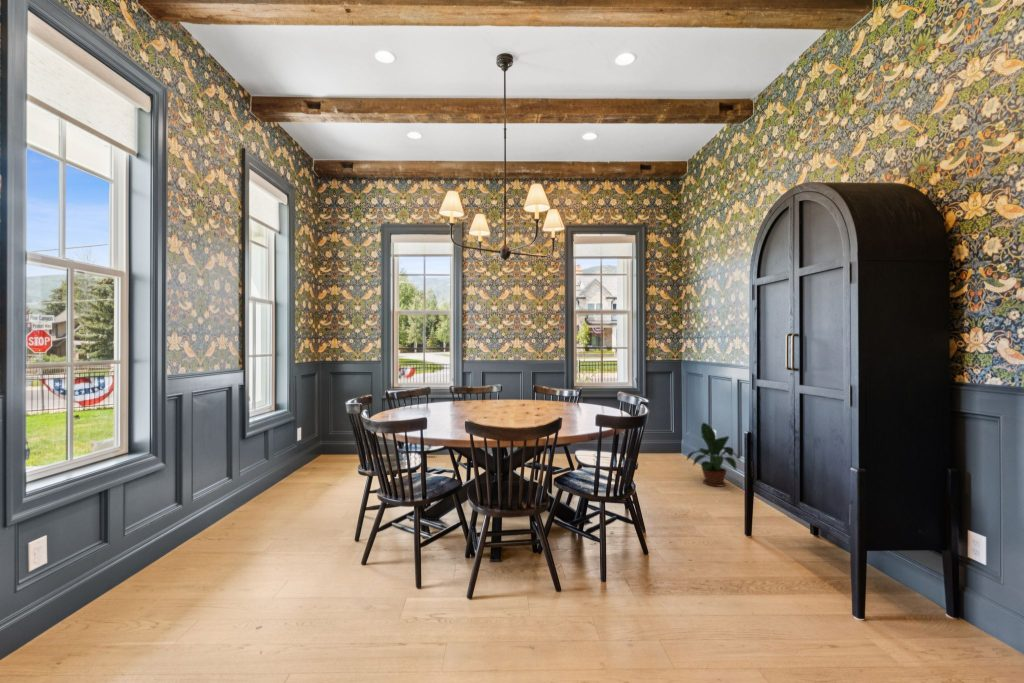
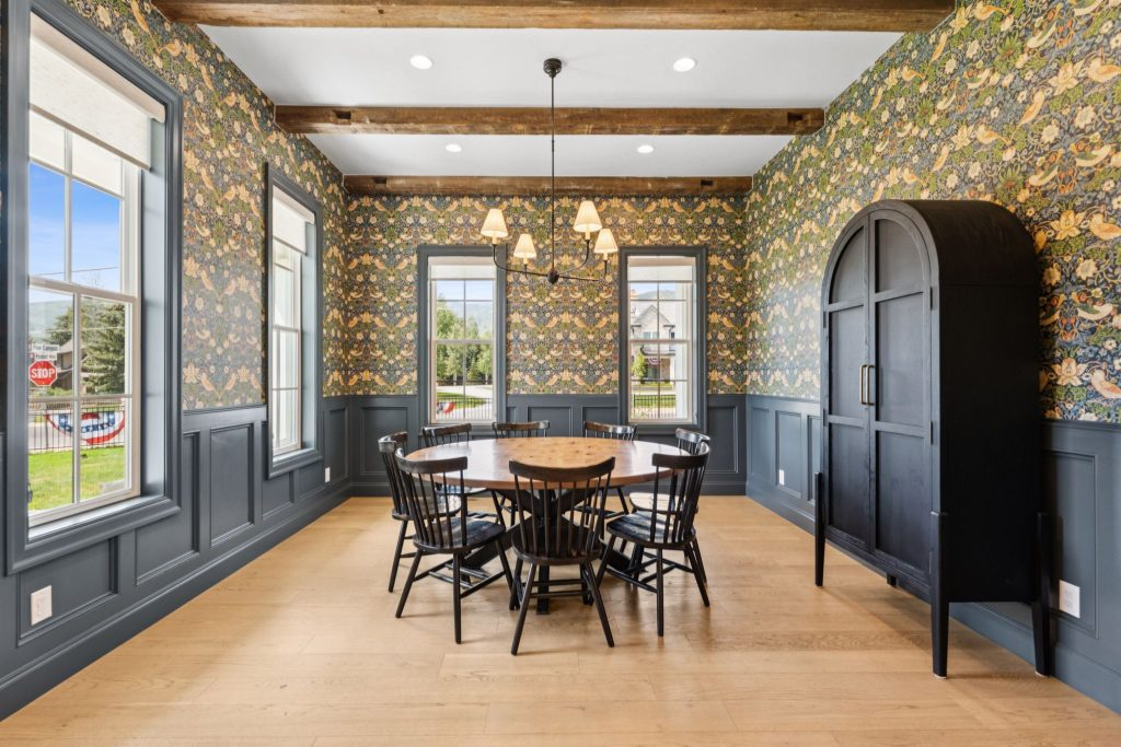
- potted plant [686,422,741,488]
